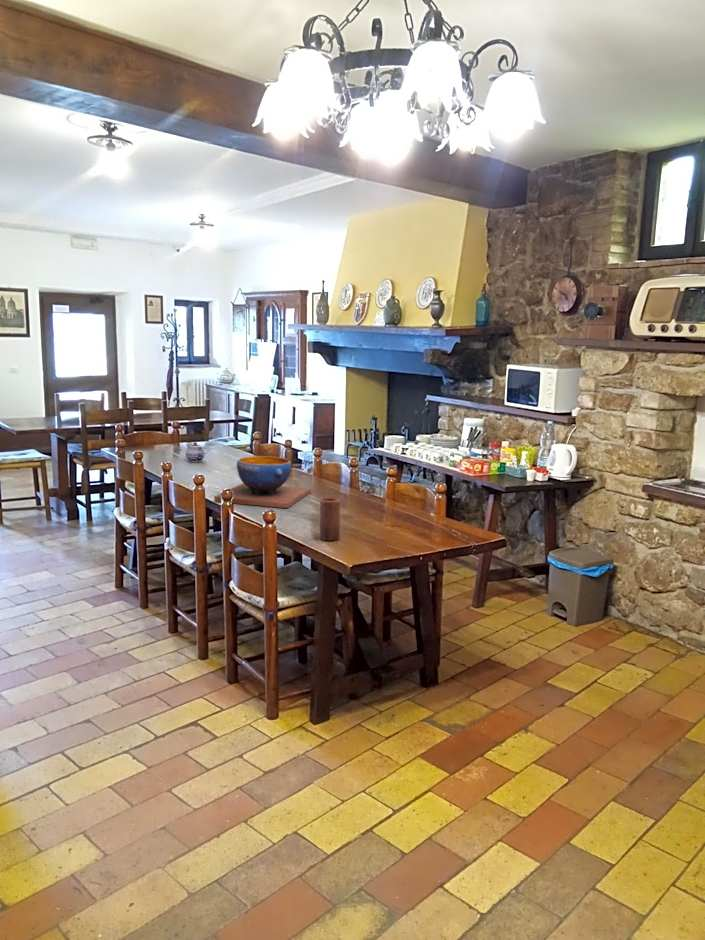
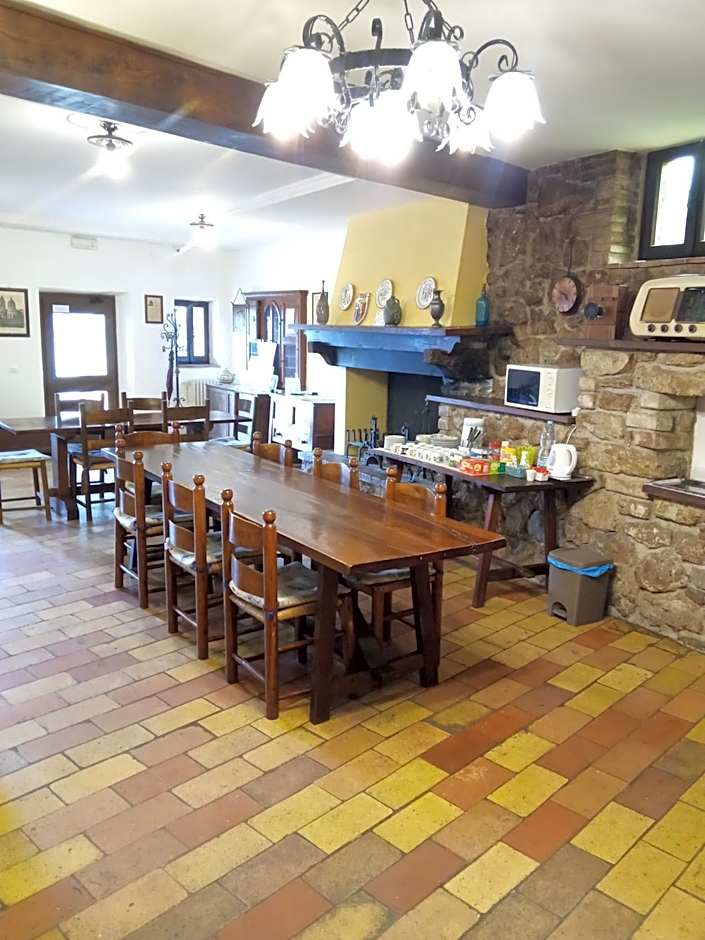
- teapot [185,441,206,463]
- decorative bowl [213,455,312,509]
- candle [319,497,341,541]
